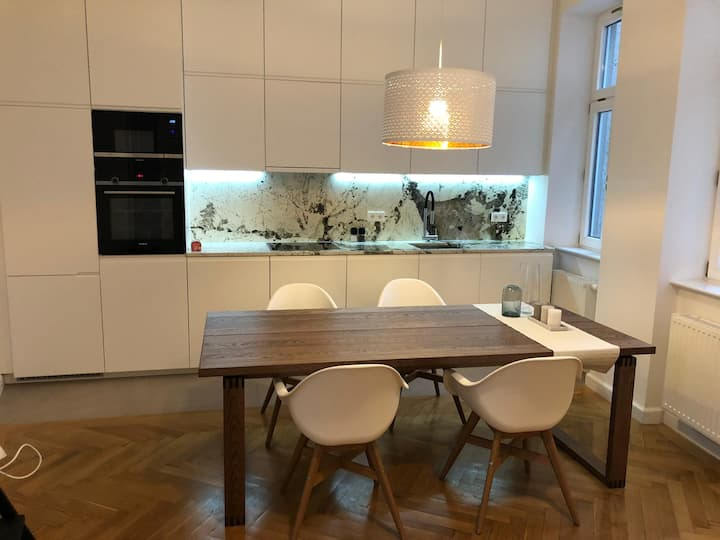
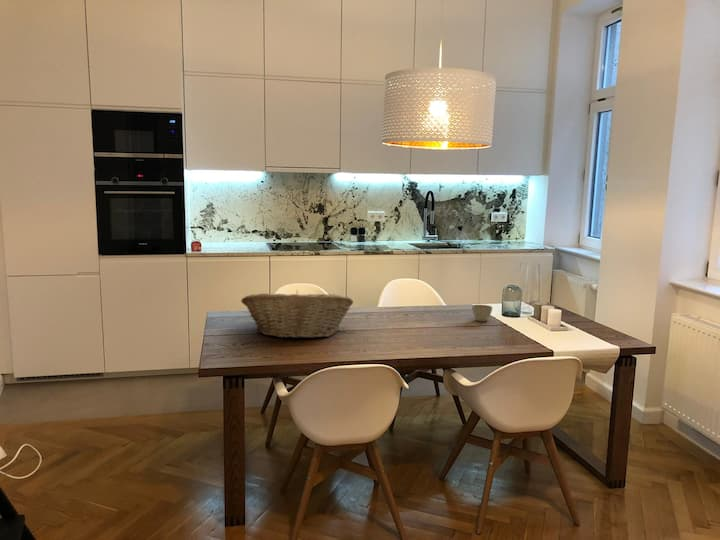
+ fruit basket [240,290,354,340]
+ flower pot [471,304,493,322]
